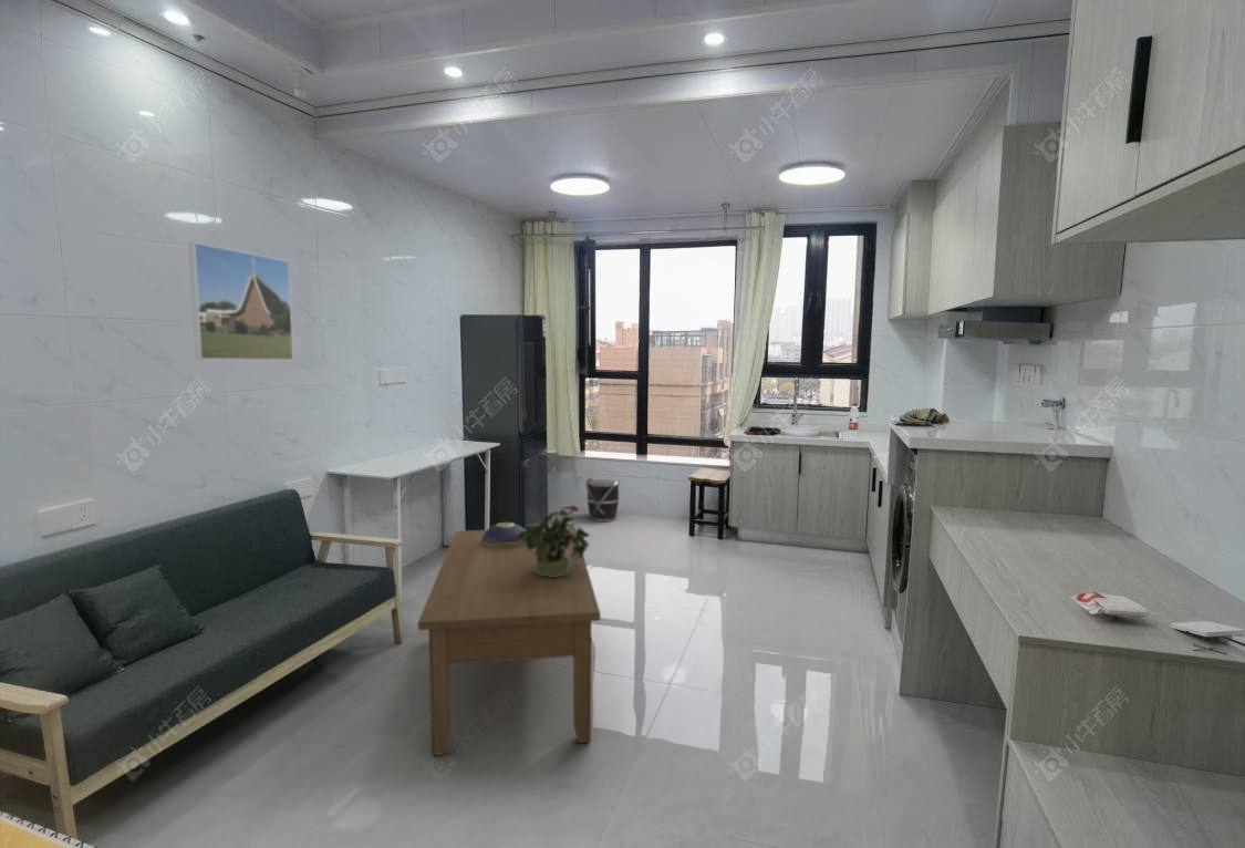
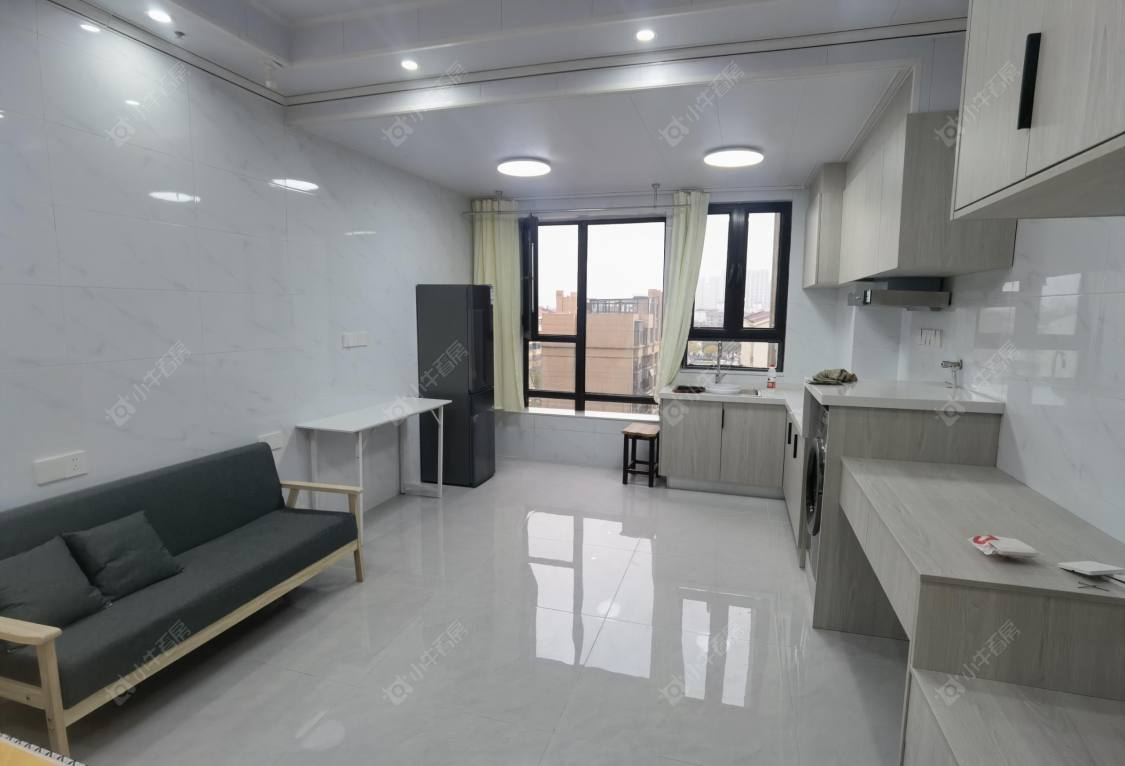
- bucket [584,477,622,523]
- coffee table [416,526,602,756]
- potted plant [517,504,591,577]
- decorative bowl [481,521,527,549]
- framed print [188,241,294,361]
